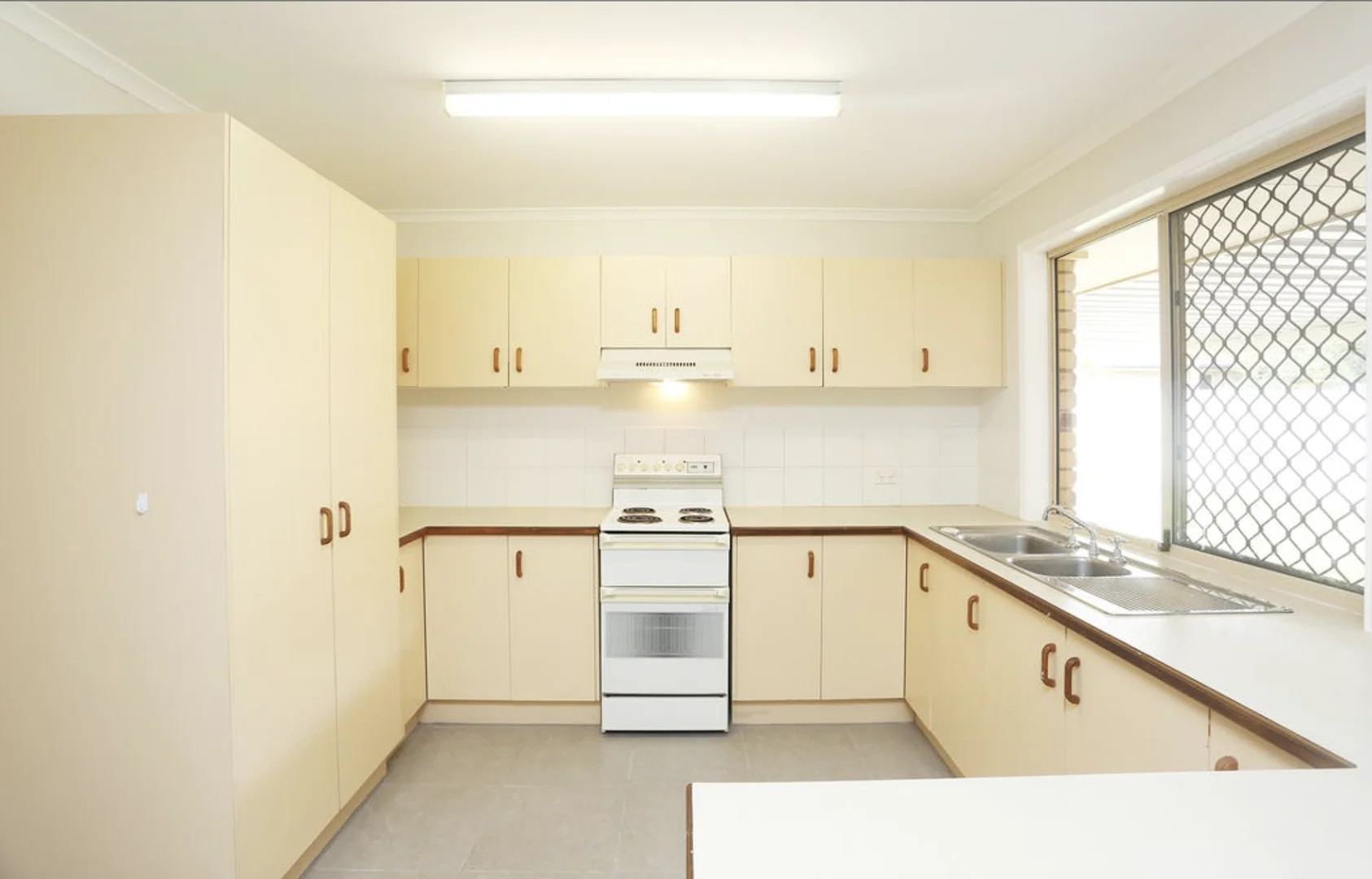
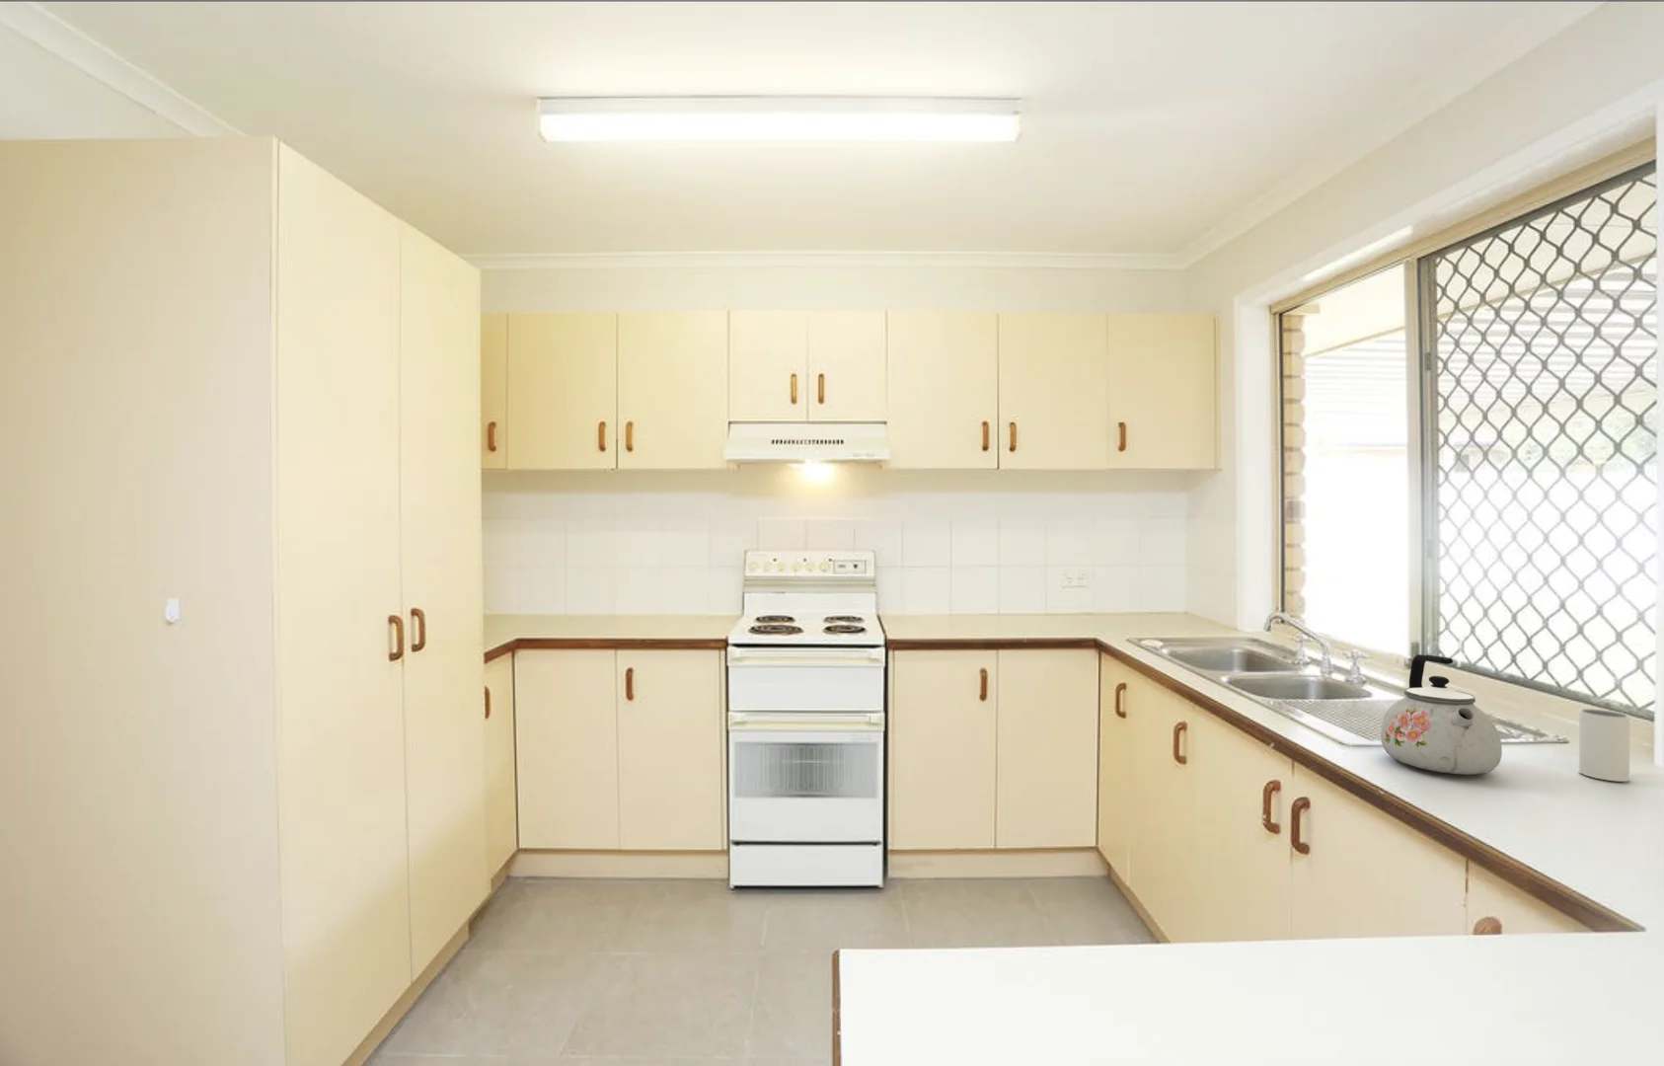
+ mug [1578,708,1630,782]
+ kettle [1380,654,1503,776]
